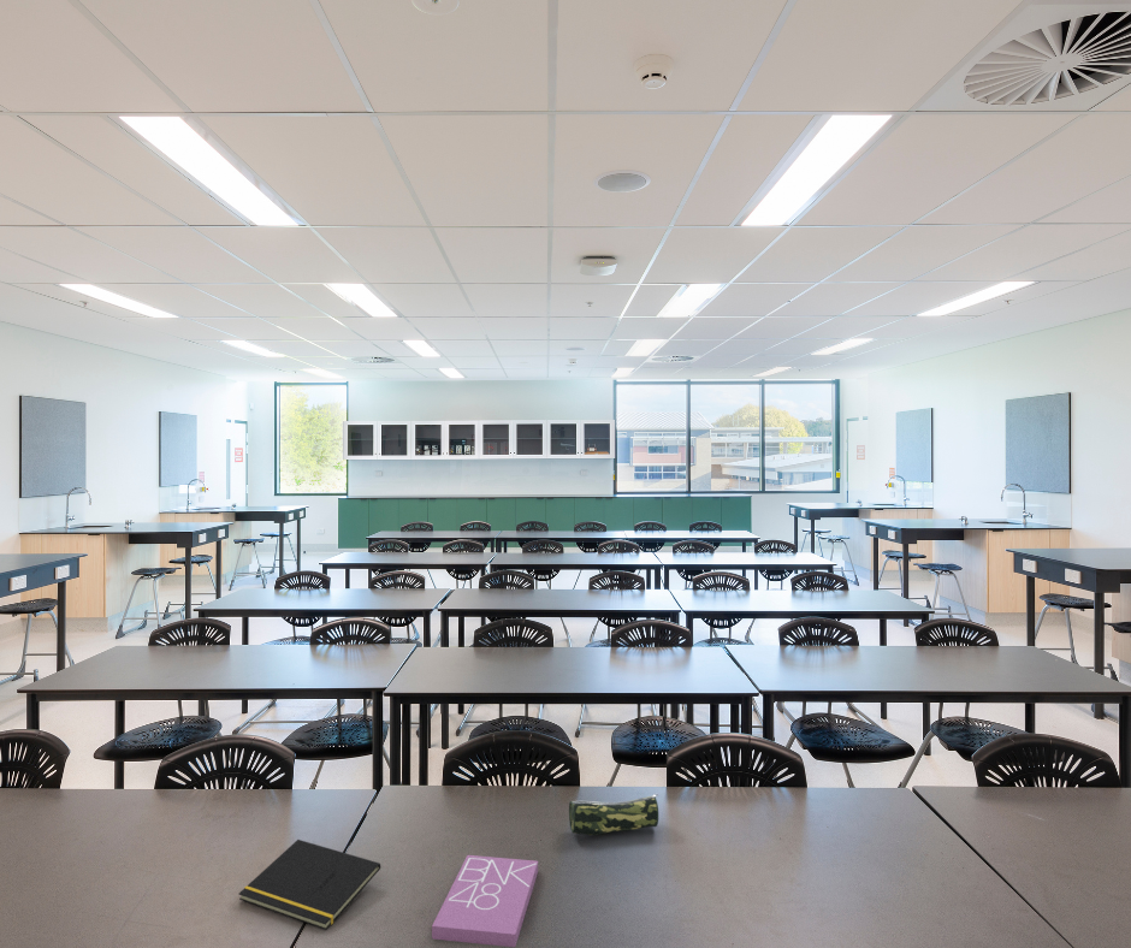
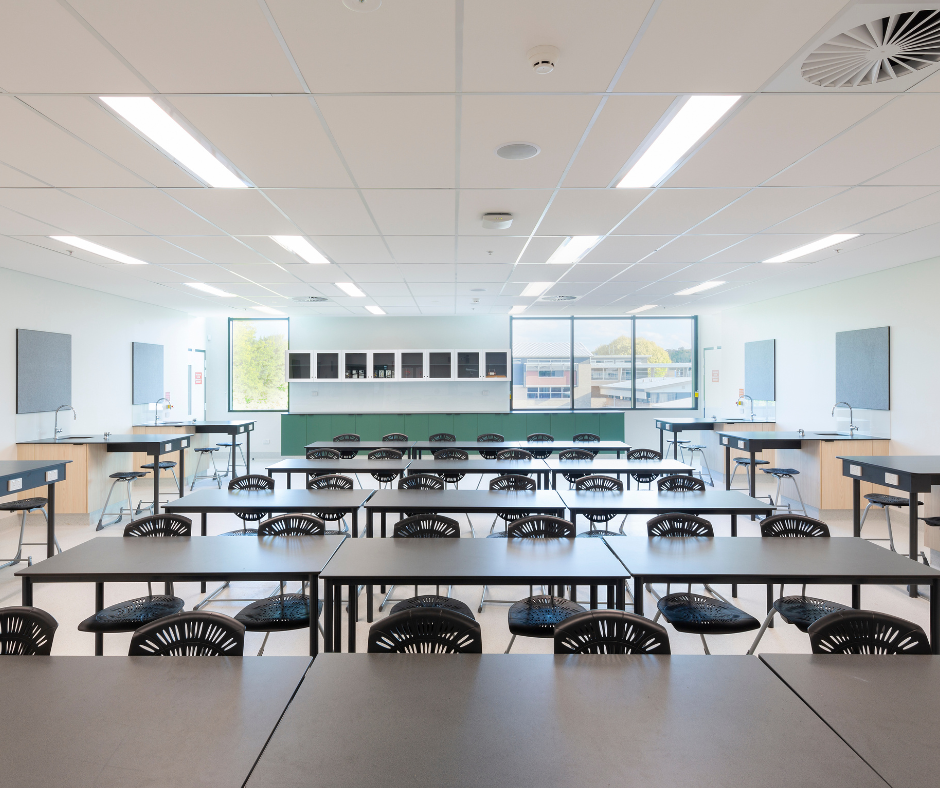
- book [431,854,539,948]
- pencil case [568,793,659,836]
- notepad [237,839,381,931]
